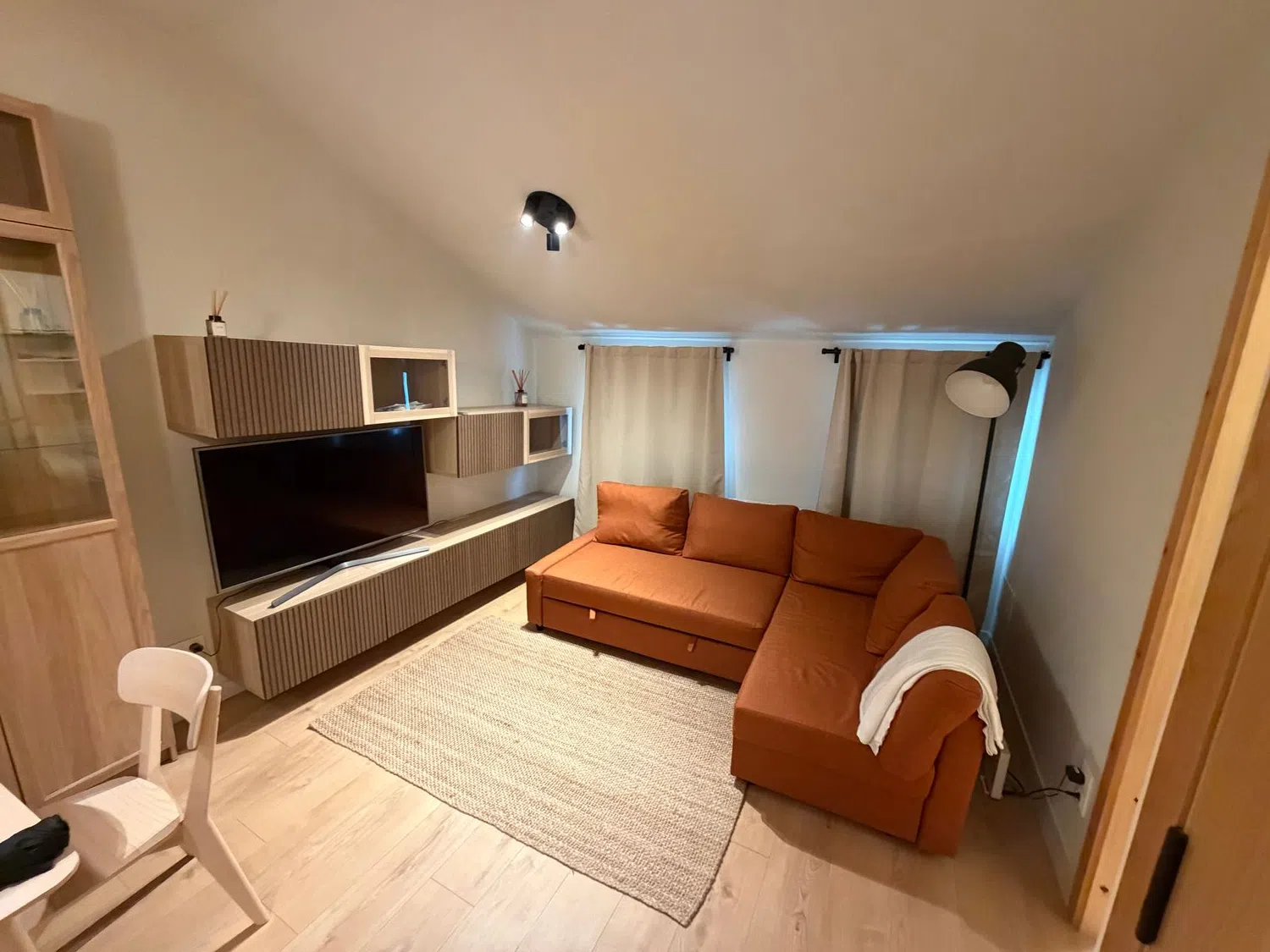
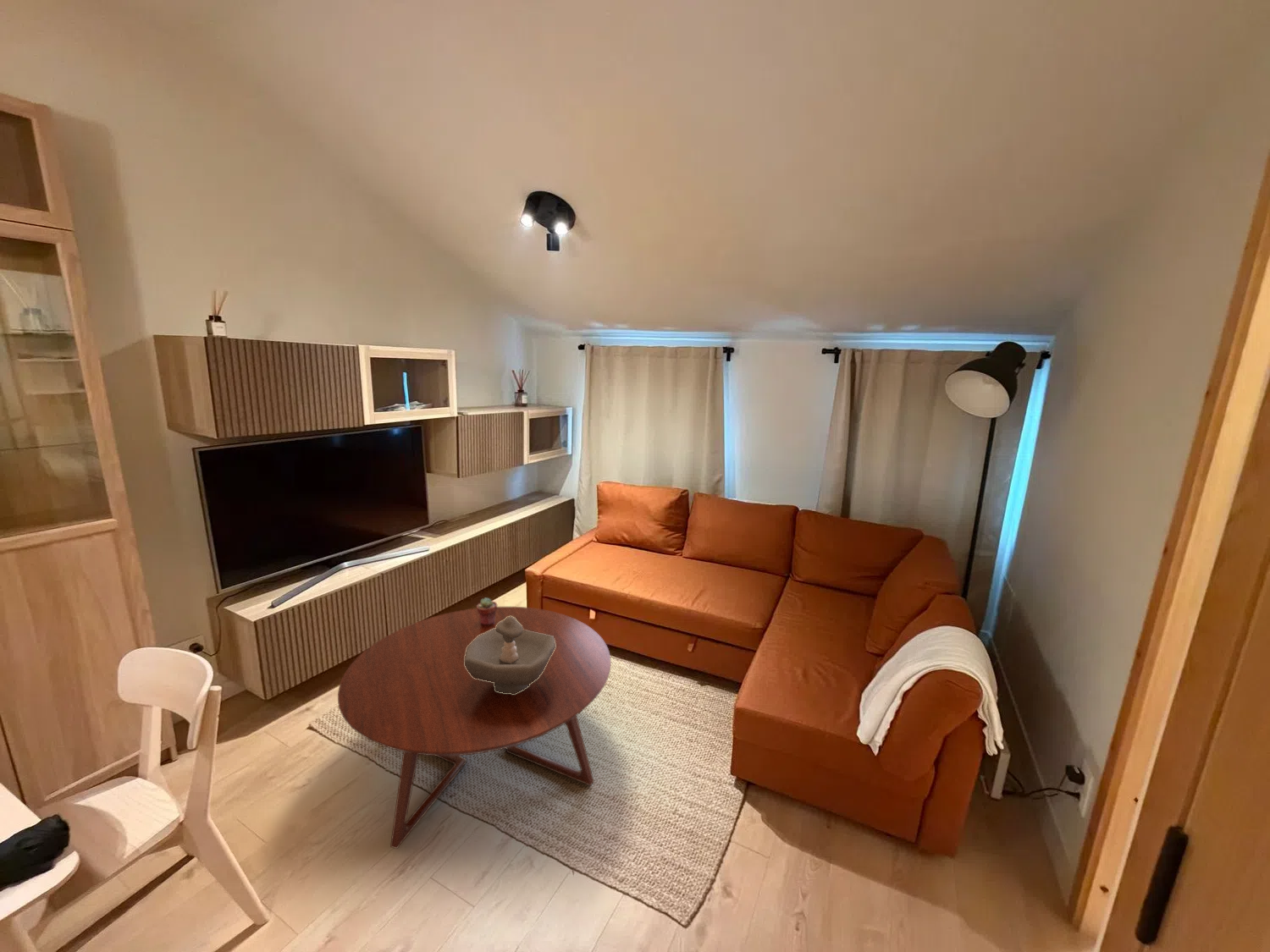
+ decorative bowl [465,616,555,694]
+ potted succulent [476,597,498,625]
+ coffee table [337,606,612,850]
